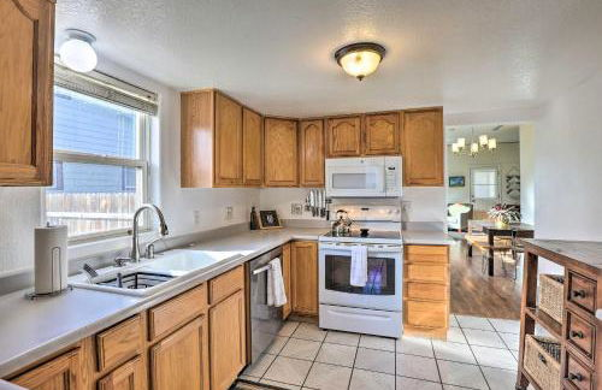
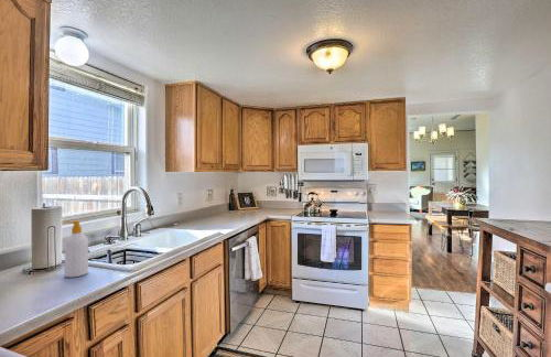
+ soap bottle [62,219,89,279]
